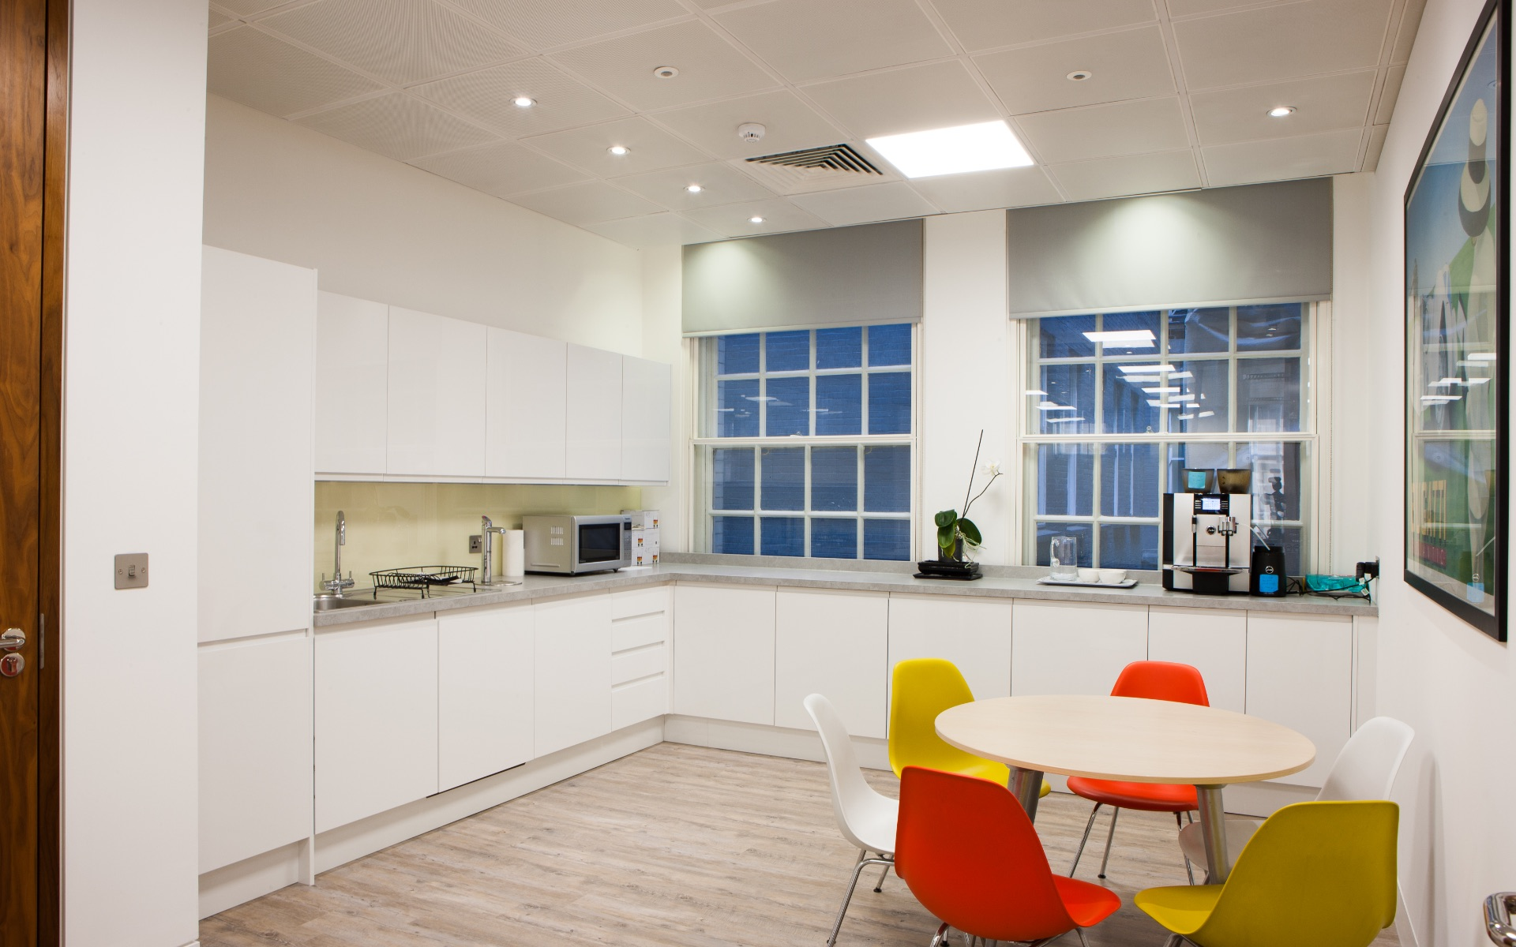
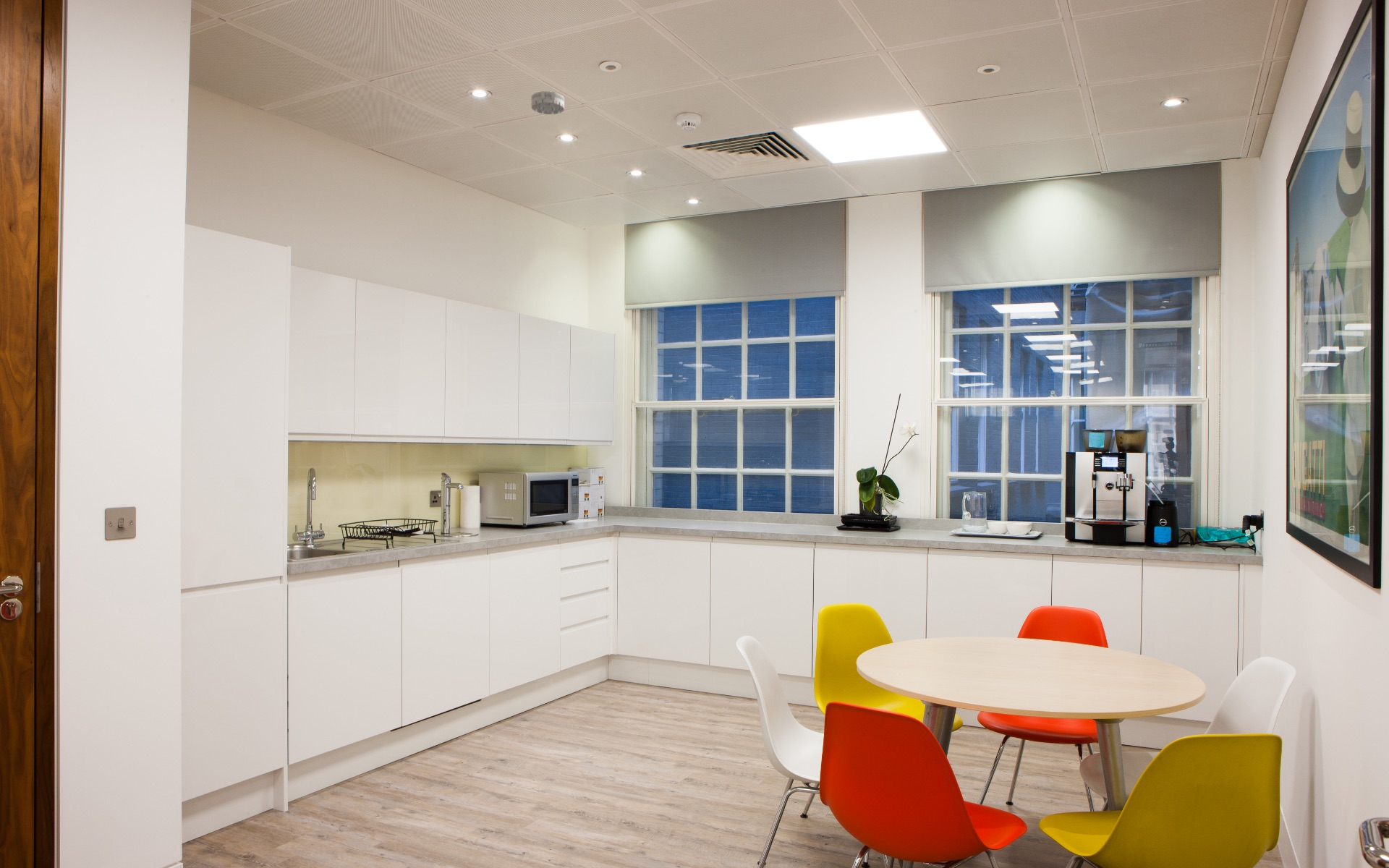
+ smoke detector [530,90,565,115]
